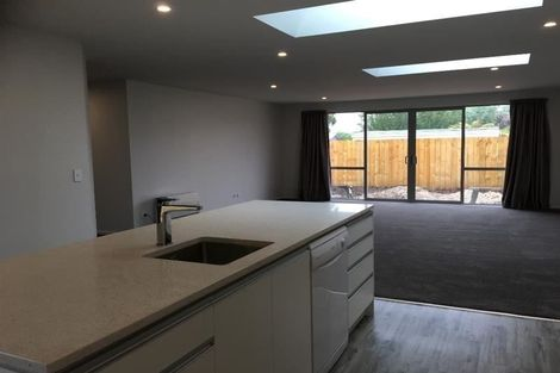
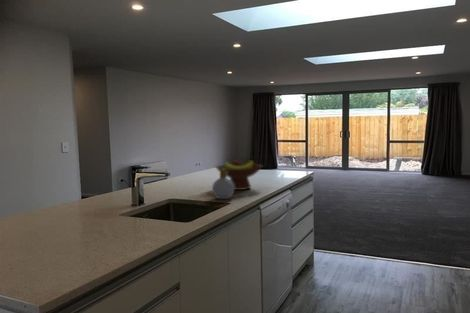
+ soap bottle [211,170,235,200]
+ fruit bowl [215,157,263,191]
